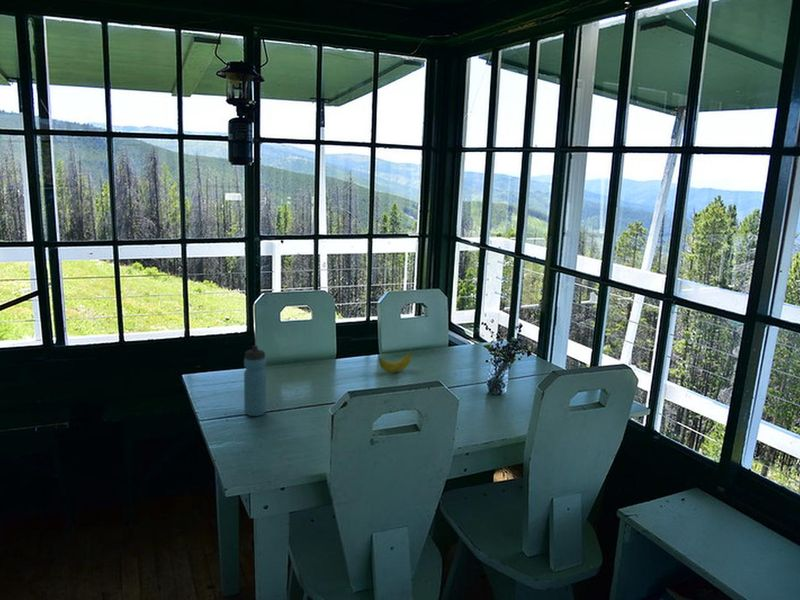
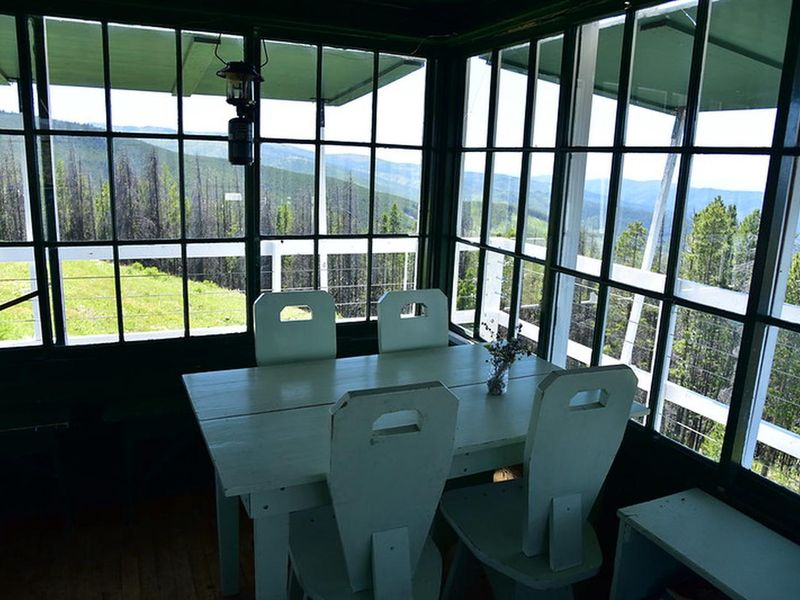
- banana [378,349,413,374]
- water bottle [243,345,267,417]
